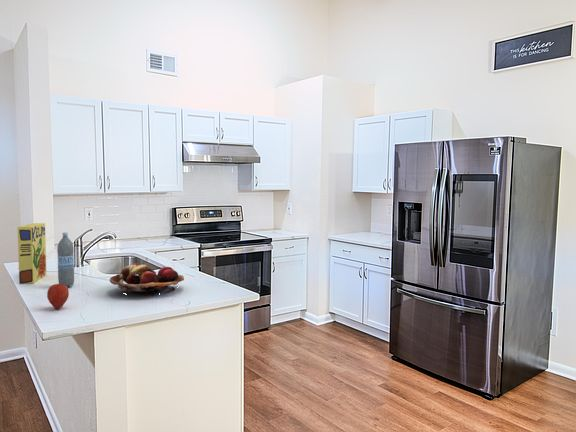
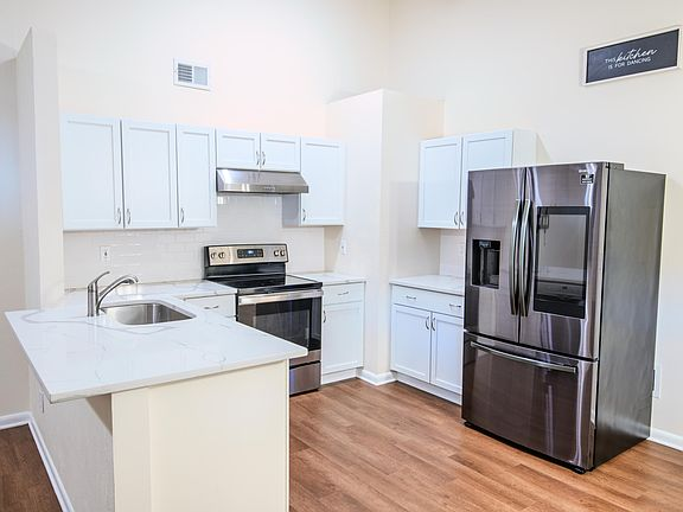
- water bottle [56,231,75,288]
- fruit basket [109,262,185,296]
- cereal box [16,222,47,285]
- apple [46,283,70,310]
